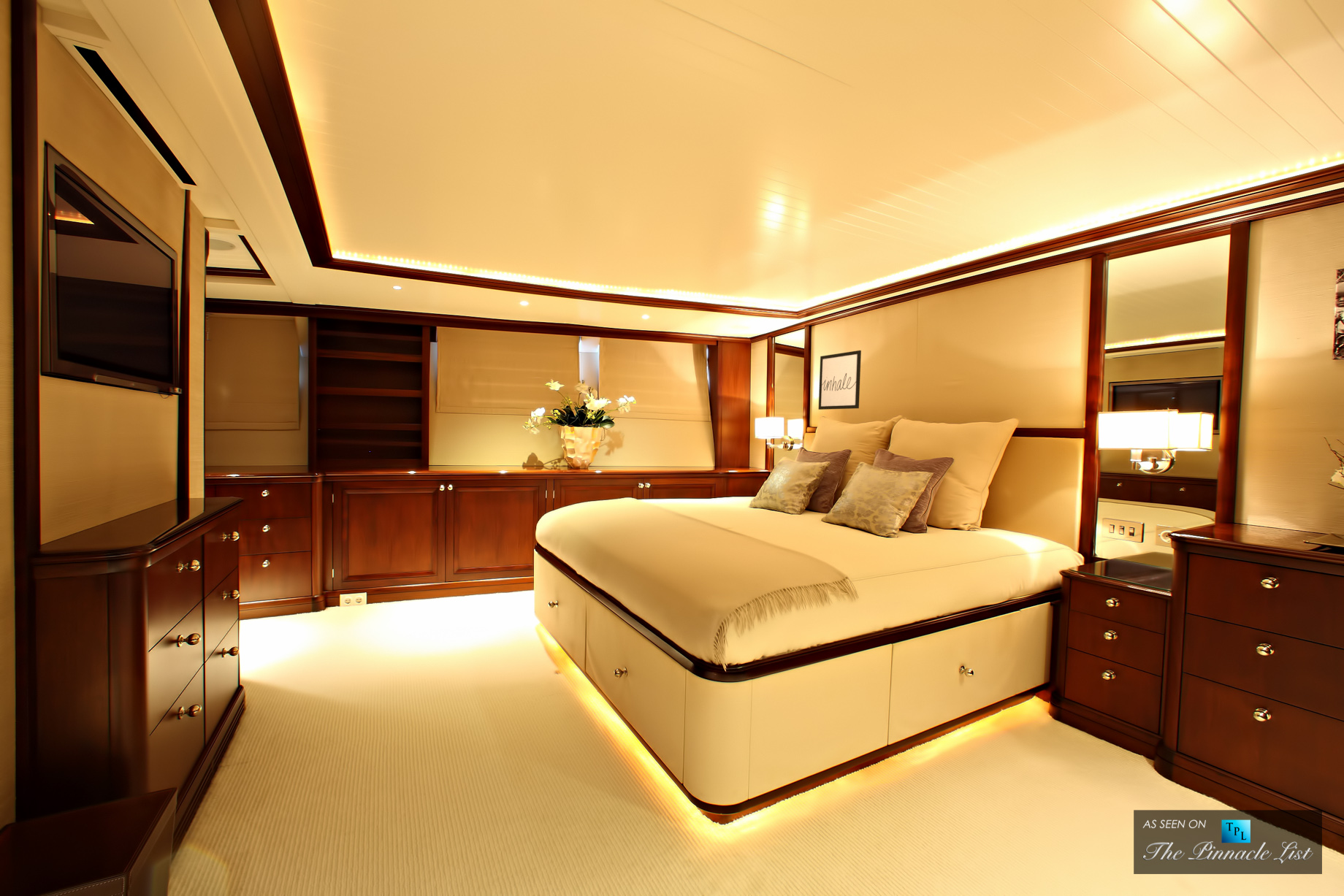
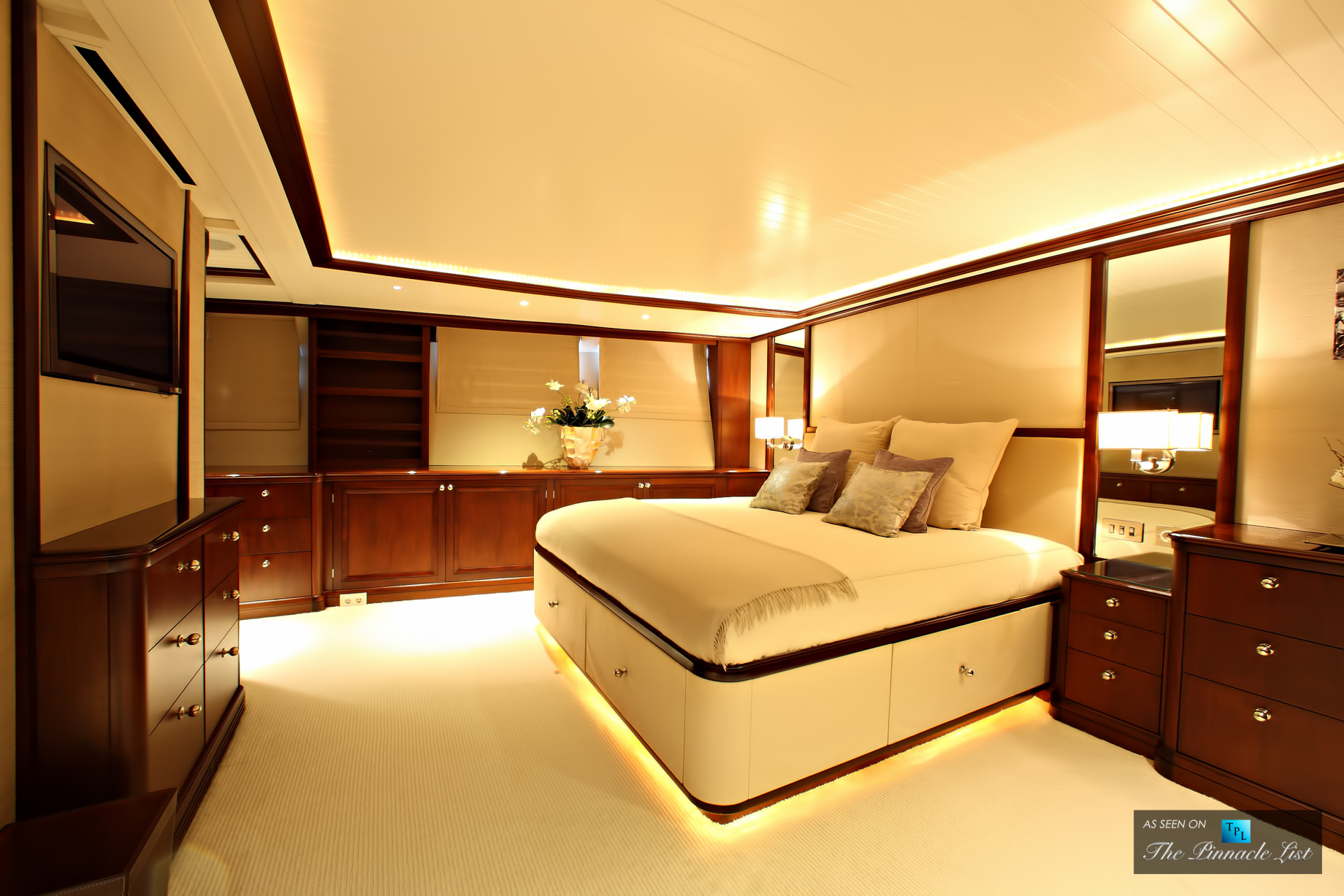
- wall art [818,350,862,410]
